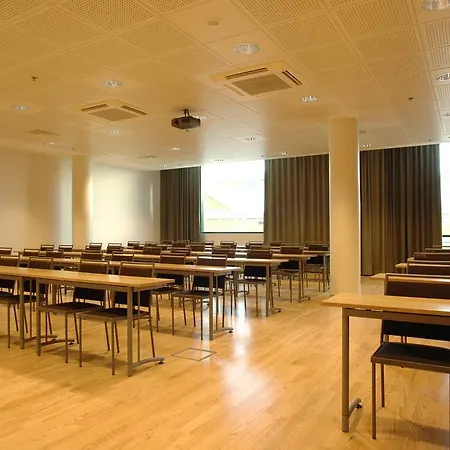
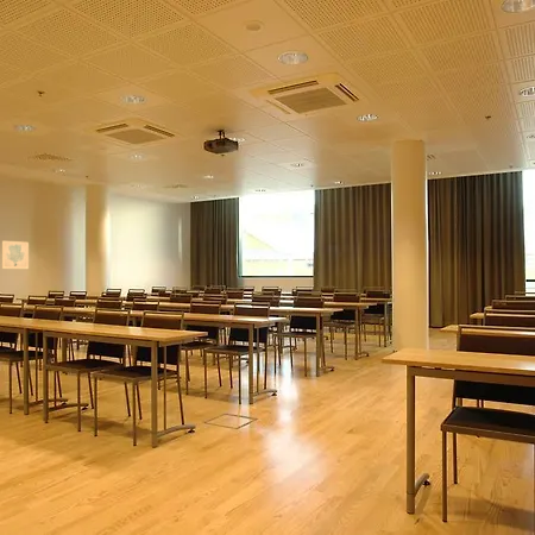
+ wall art [1,240,30,270]
